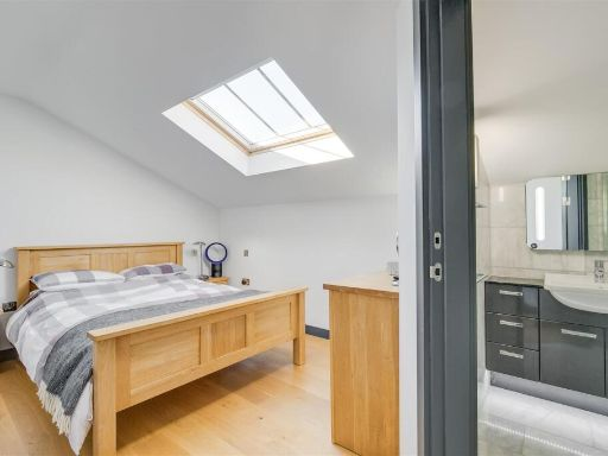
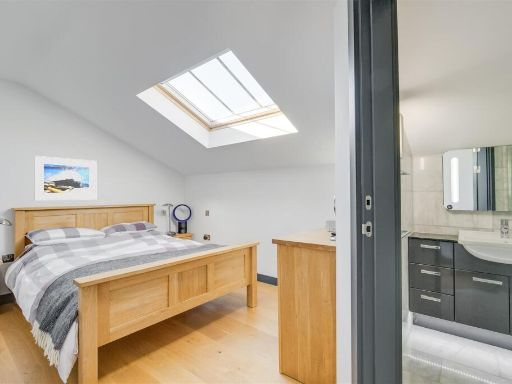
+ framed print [34,155,97,201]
